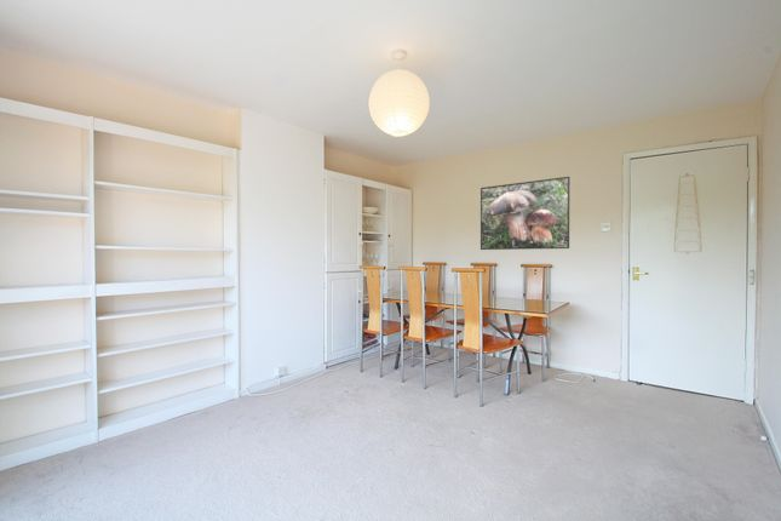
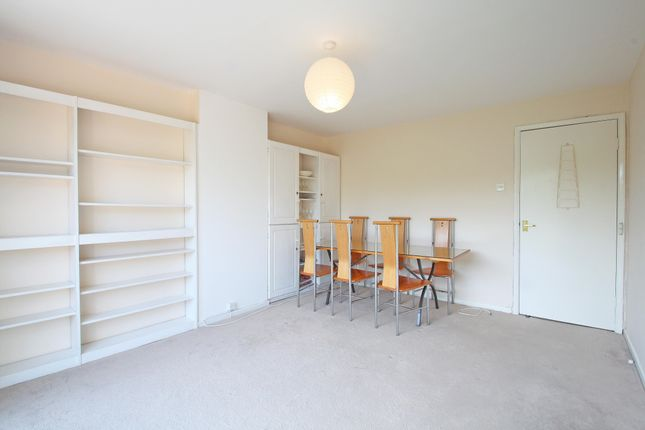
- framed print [479,176,570,251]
